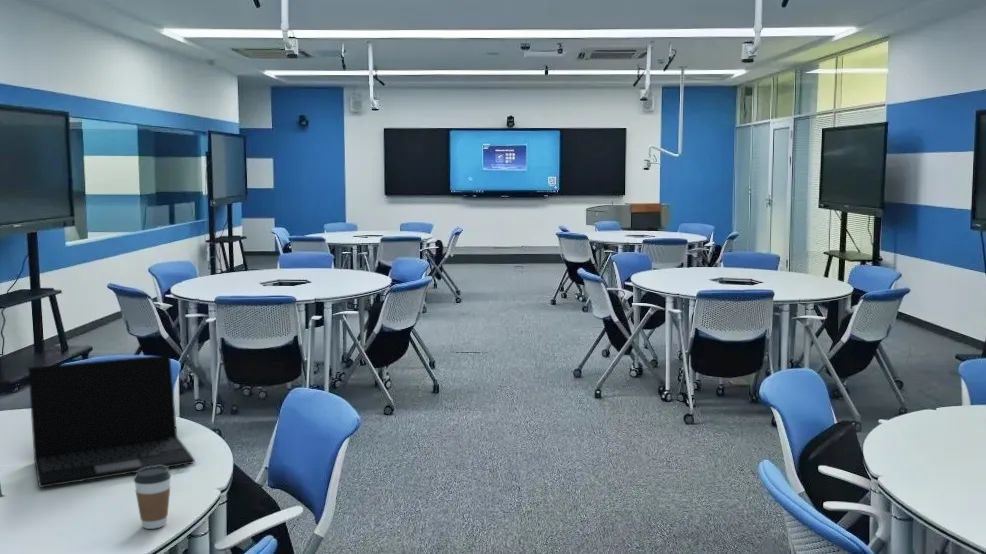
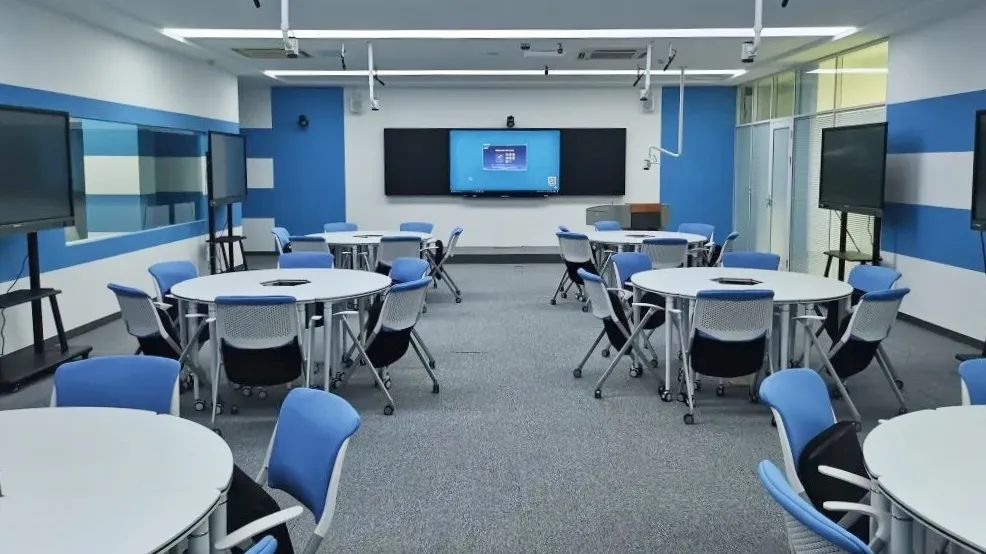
- coffee cup [133,466,172,530]
- laptop [27,353,196,489]
